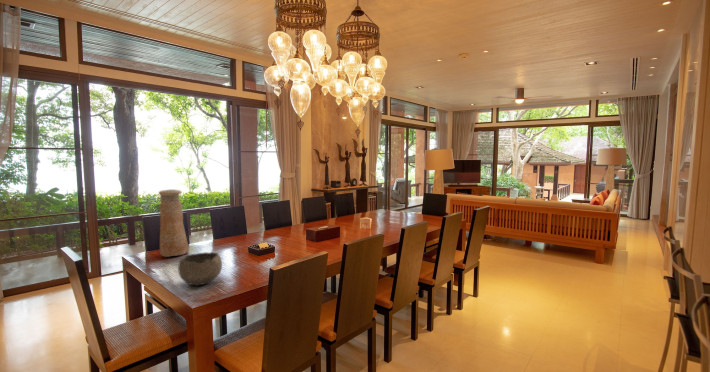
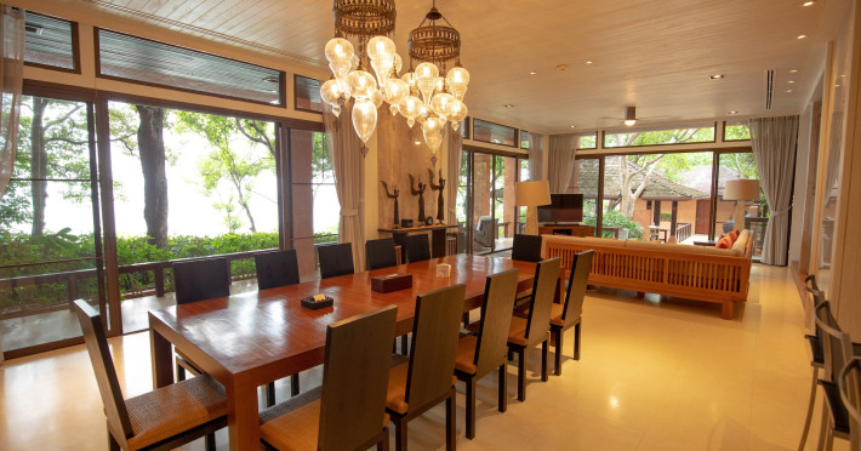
- vase [158,189,189,258]
- bowl [177,251,223,286]
